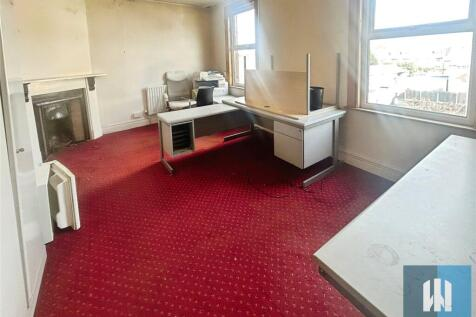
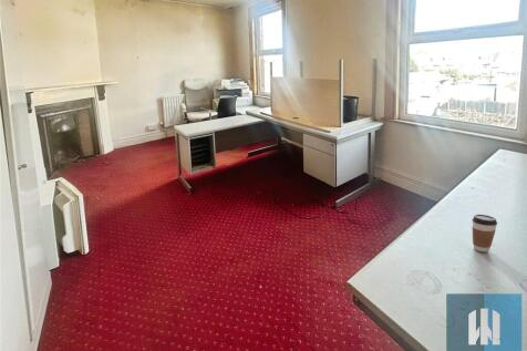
+ coffee cup [472,214,498,254]
